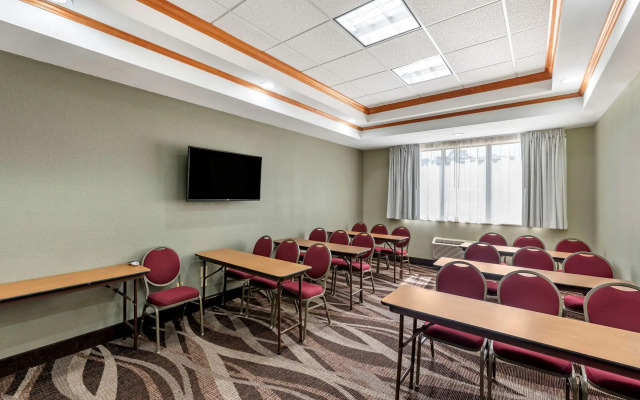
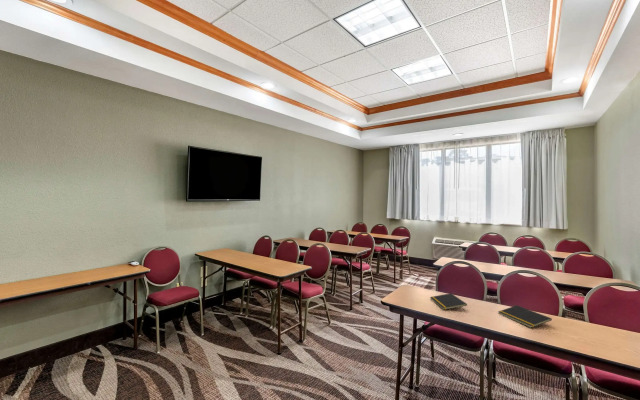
+ notepad [497,304,553,329]
+ notepad [429,292,468,311]
